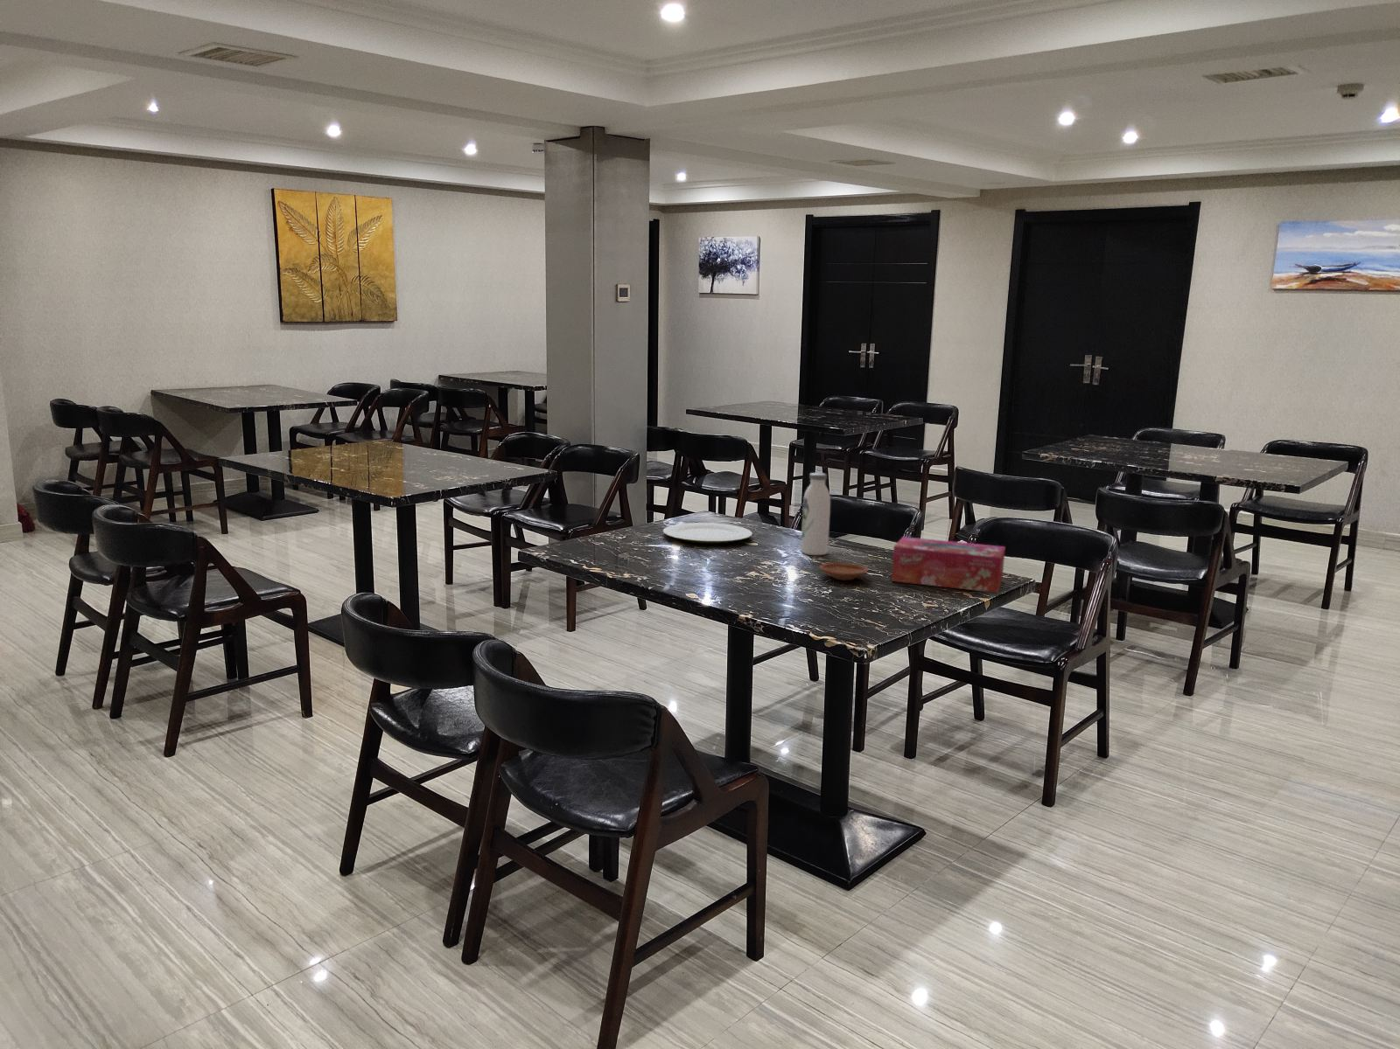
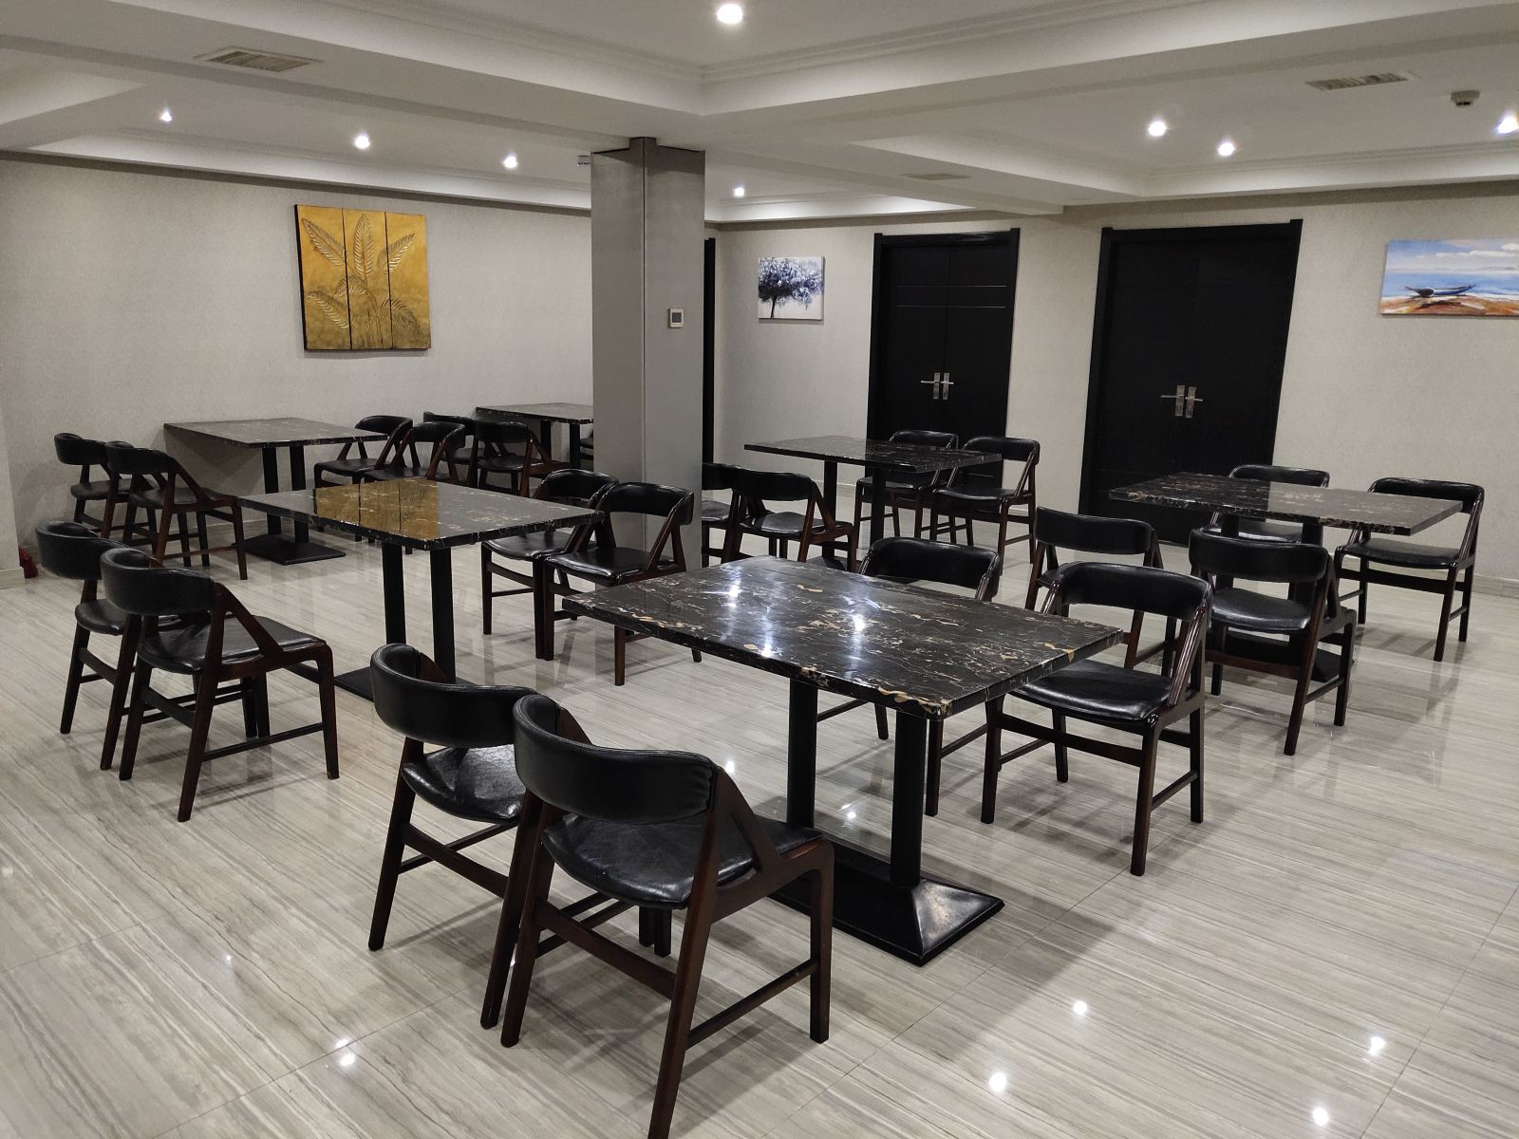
- plate [663,522,753,544]
- water bottle [800,472,831,556]
- plate [818,561,869,581]
- tissue box [891,536,1006,594]
